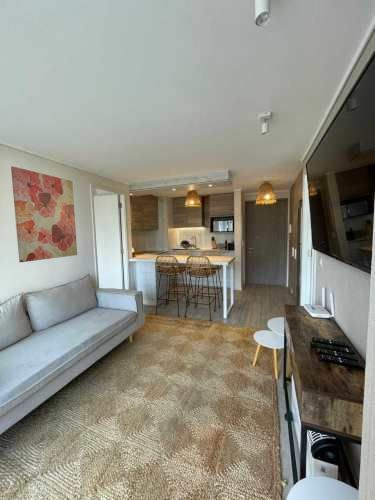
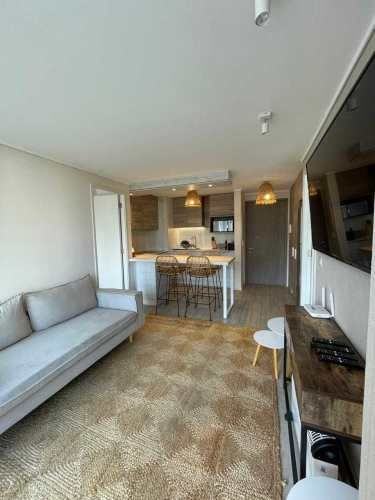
- wall art [10,165,78,263]
